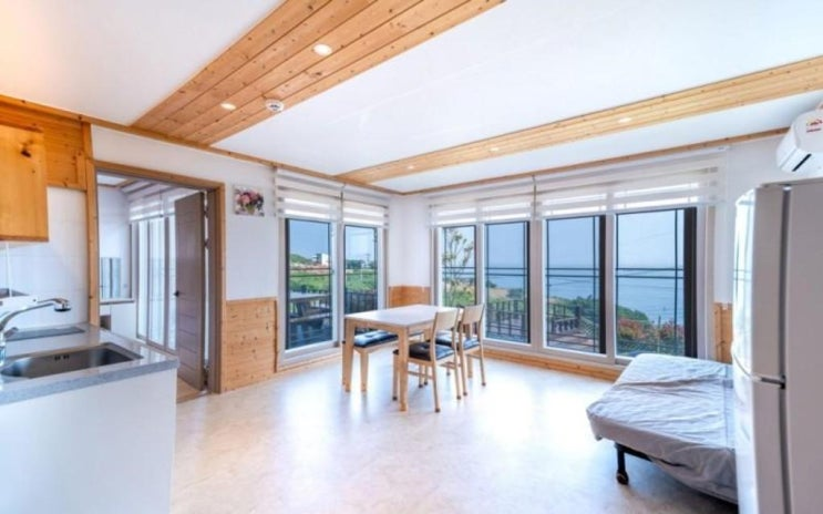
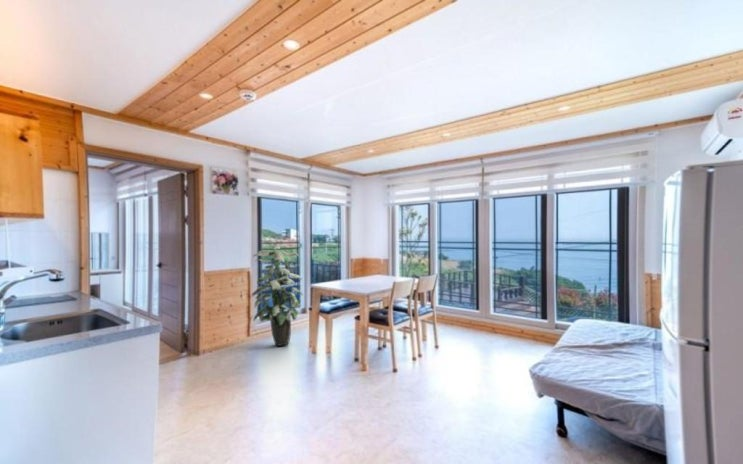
+ indoor plant [251,245,304,347]
